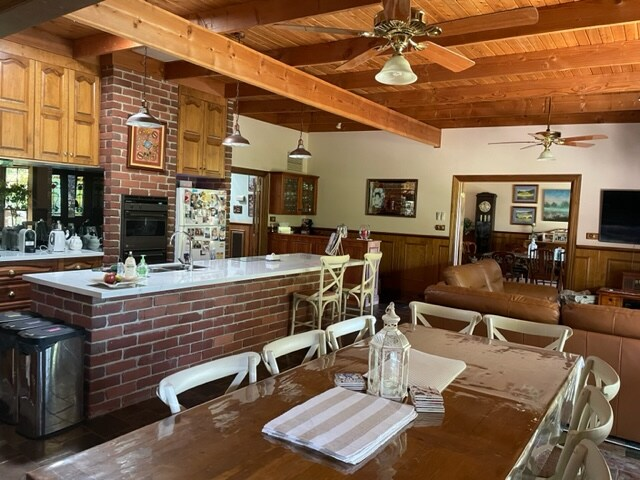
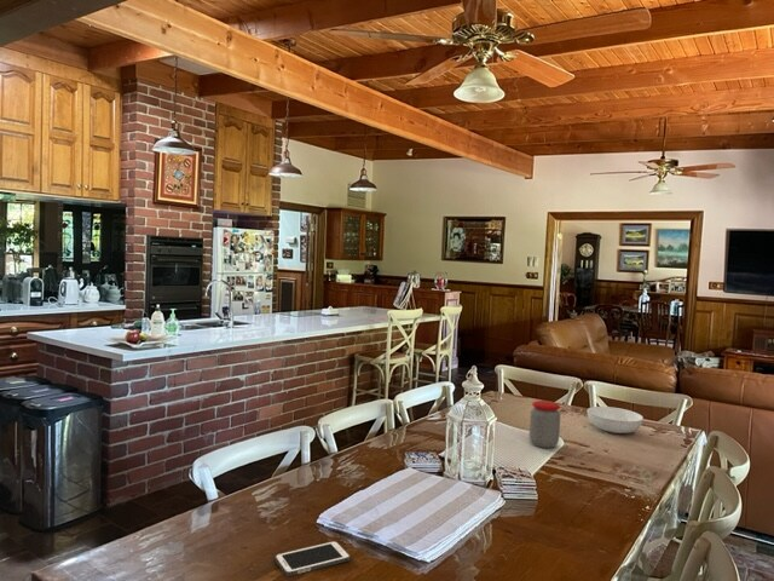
+ serving bowl [587,405,645,435]
+ jar [528,399,561,449]
+ cell phone [273,540,352,577]
